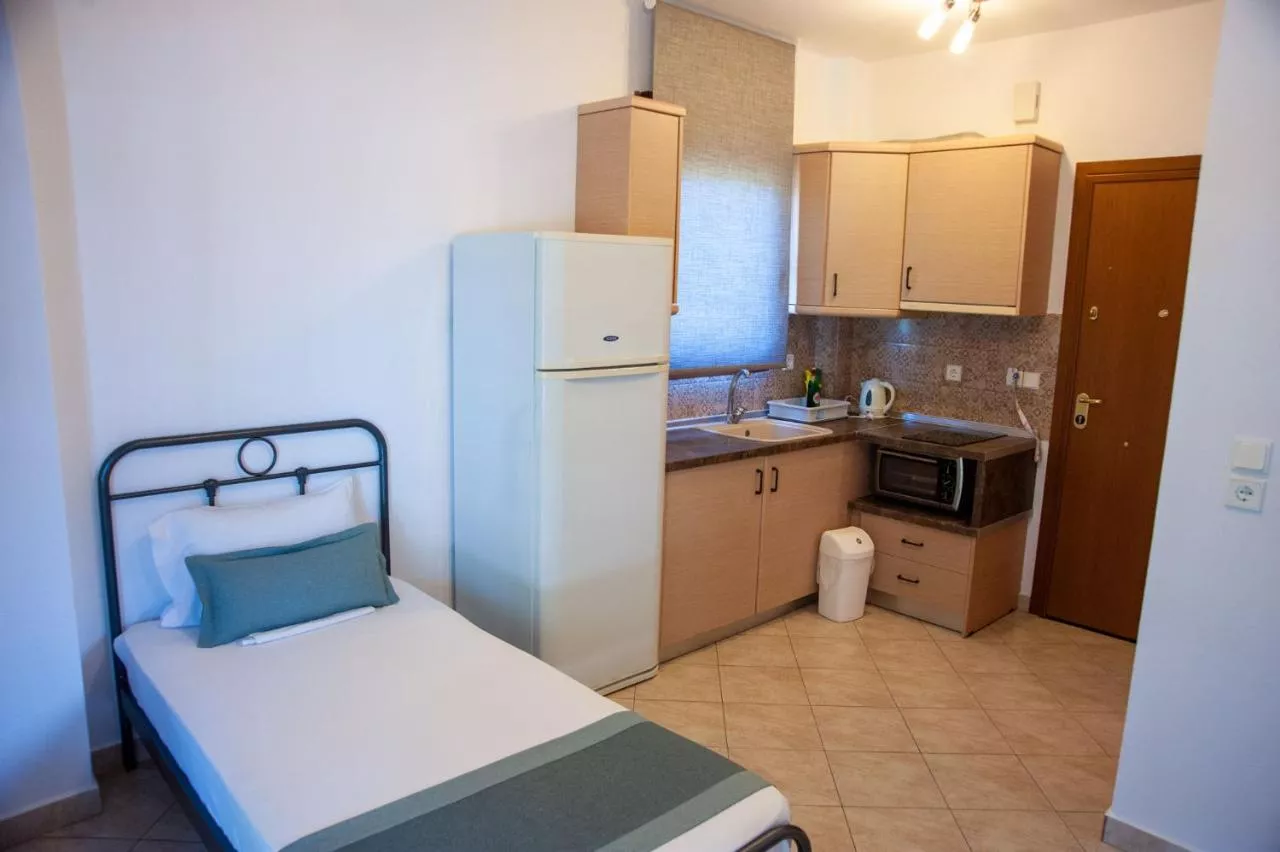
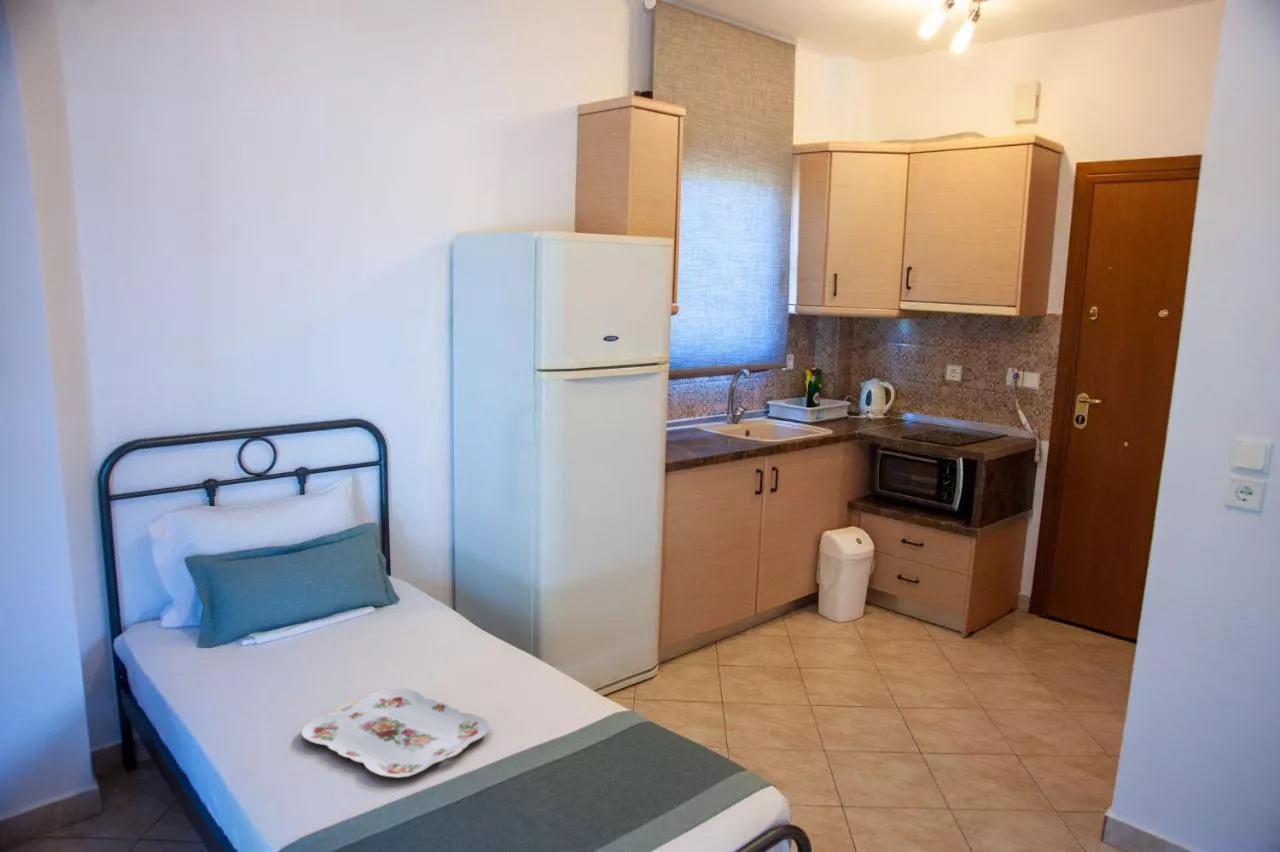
+ serving tray [300,687,490,779]
